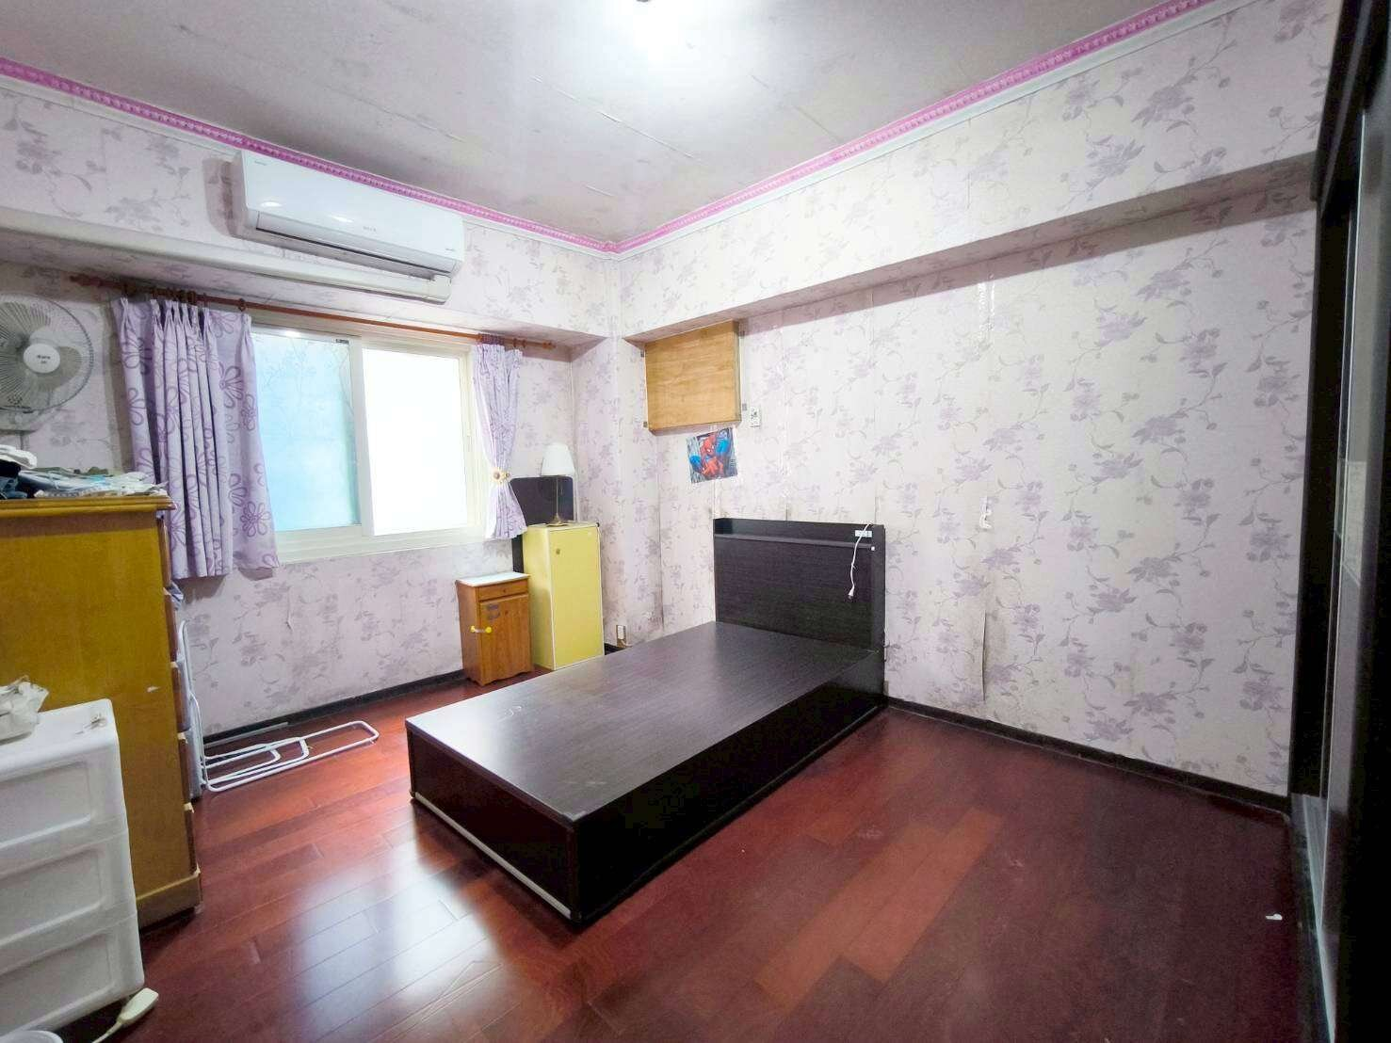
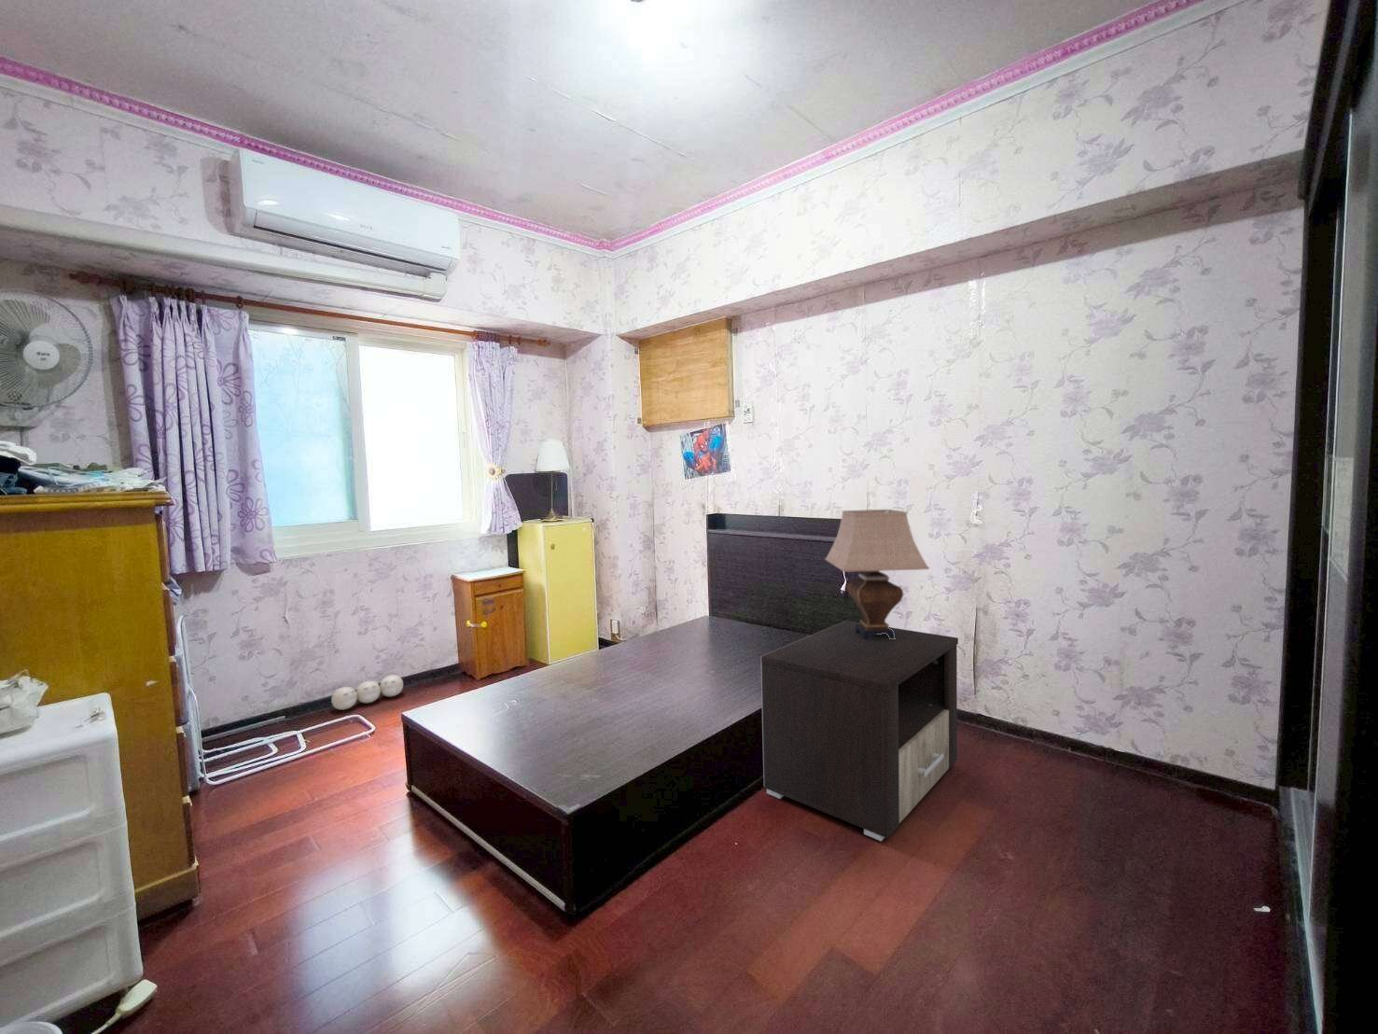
+ ball [330,673,404,711]
+ nightstand [760,620,959,842]
+ table lamp [824,508,931,640]
